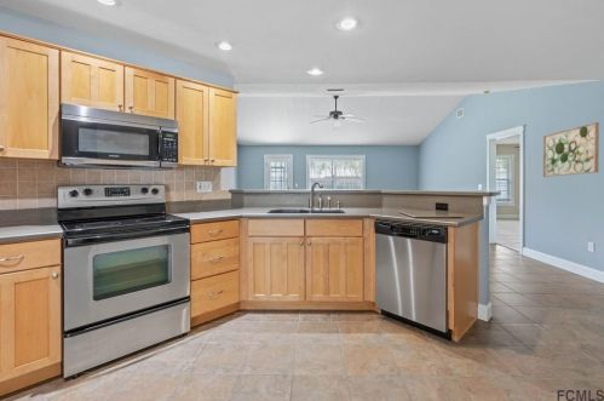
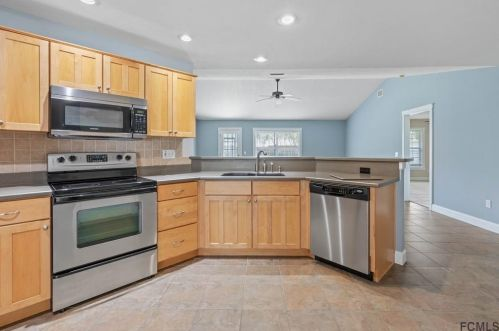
- wall art [542,121,600,178]
